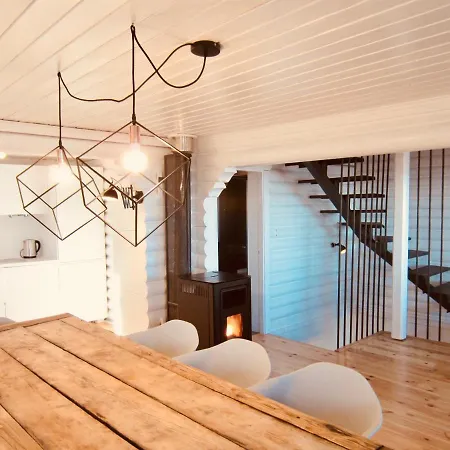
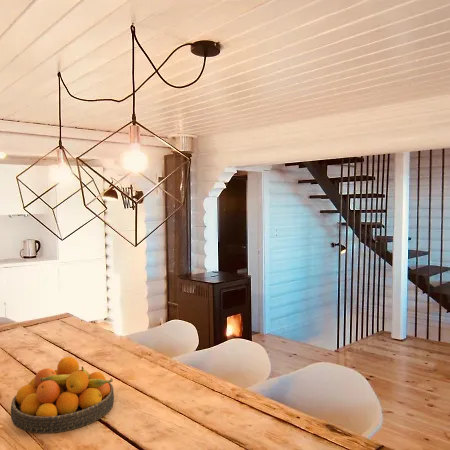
+ fruit bowl [10,356,115,435]
